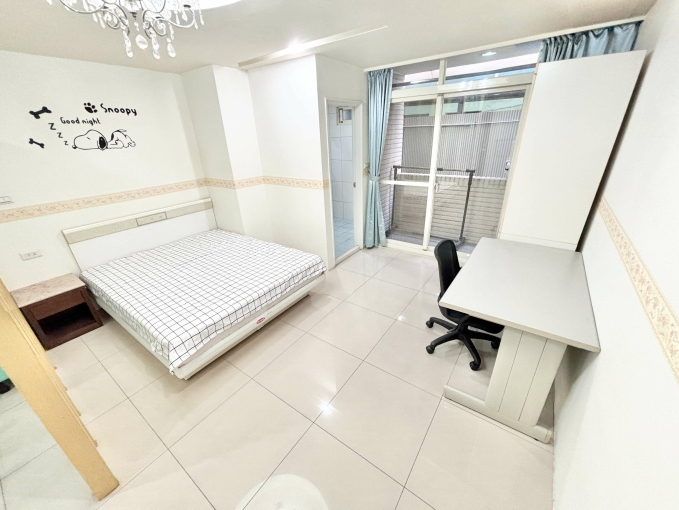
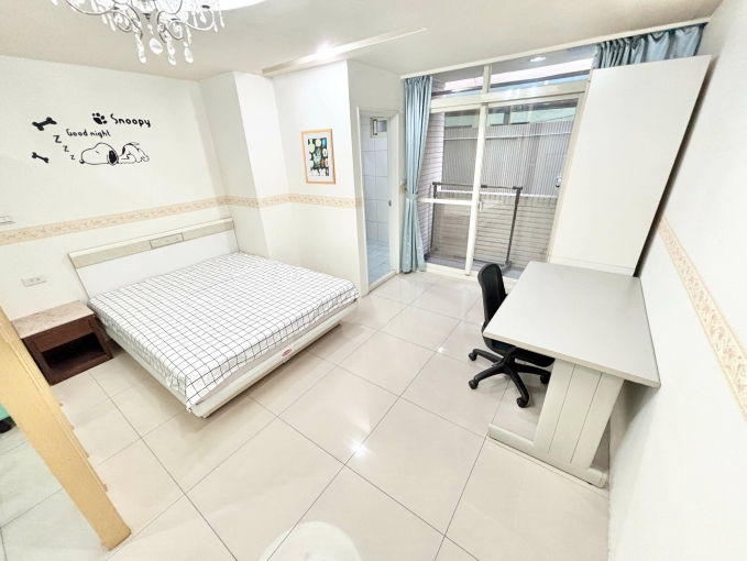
+ wall art [300,128,337,185]
